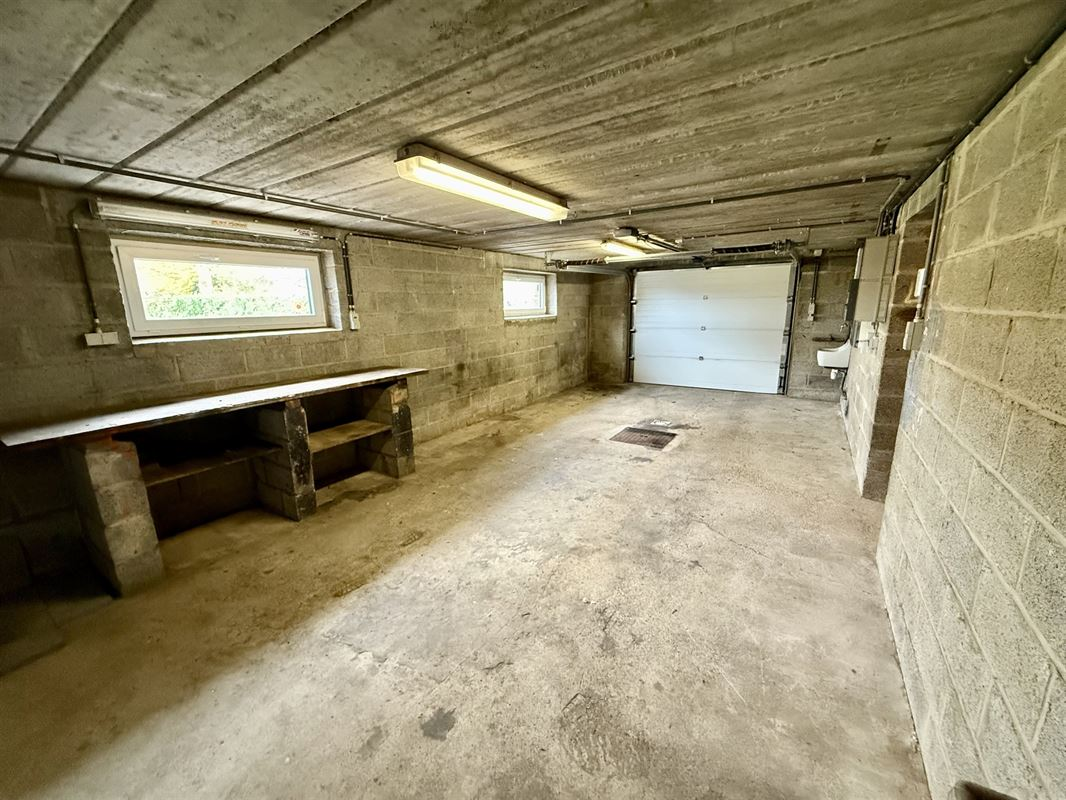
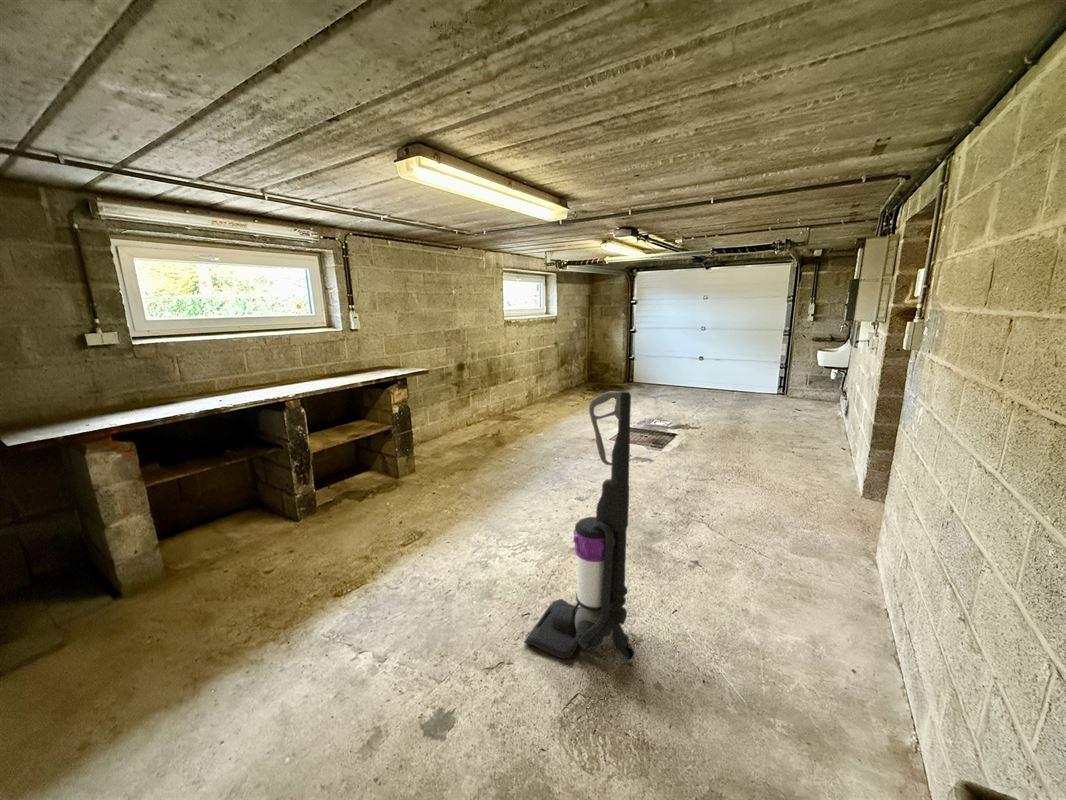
+ vacuum cleaner [523,390,636,660]
